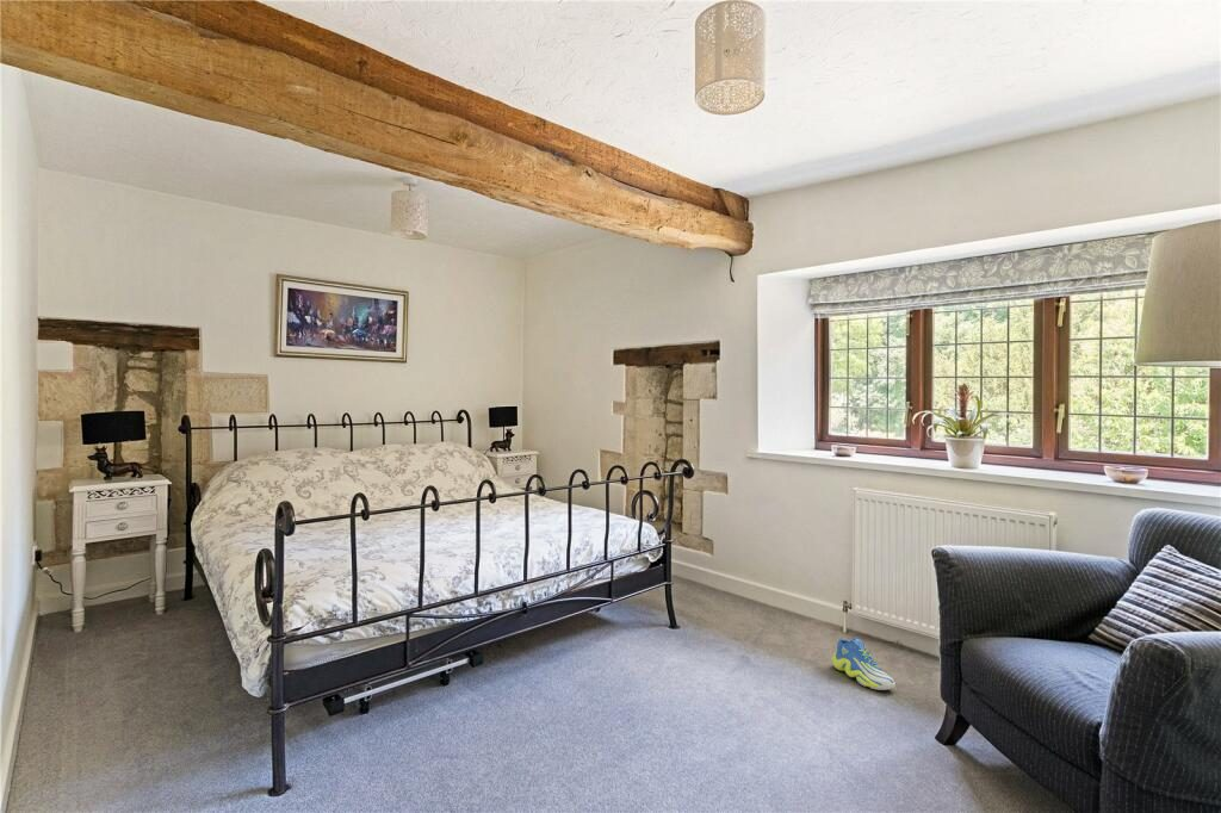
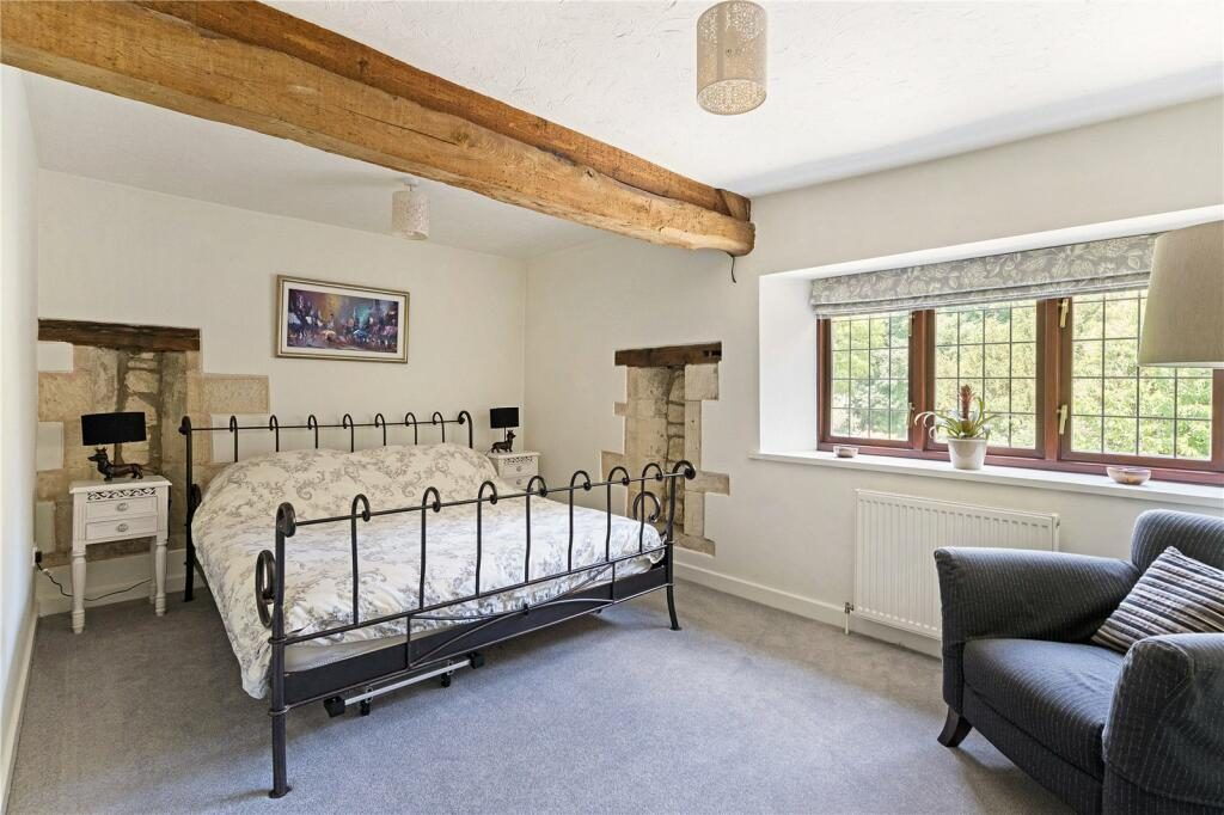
- sneaker [831,637,897,691]
